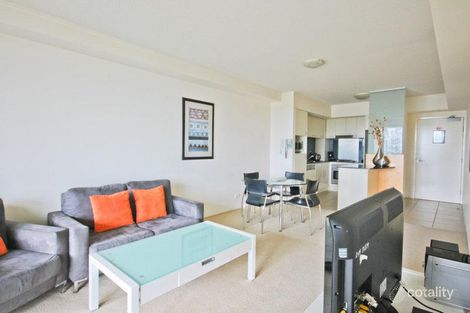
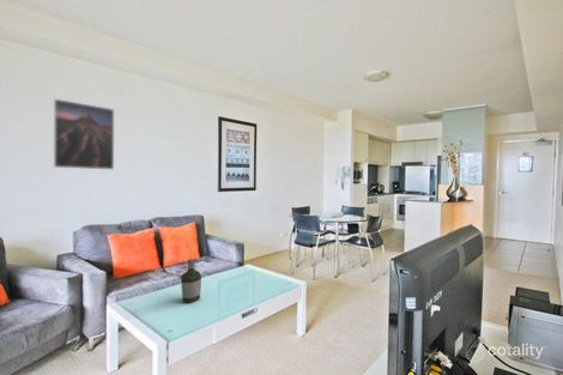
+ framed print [53,98,115,170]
+ bottle [180,259,202,303]
